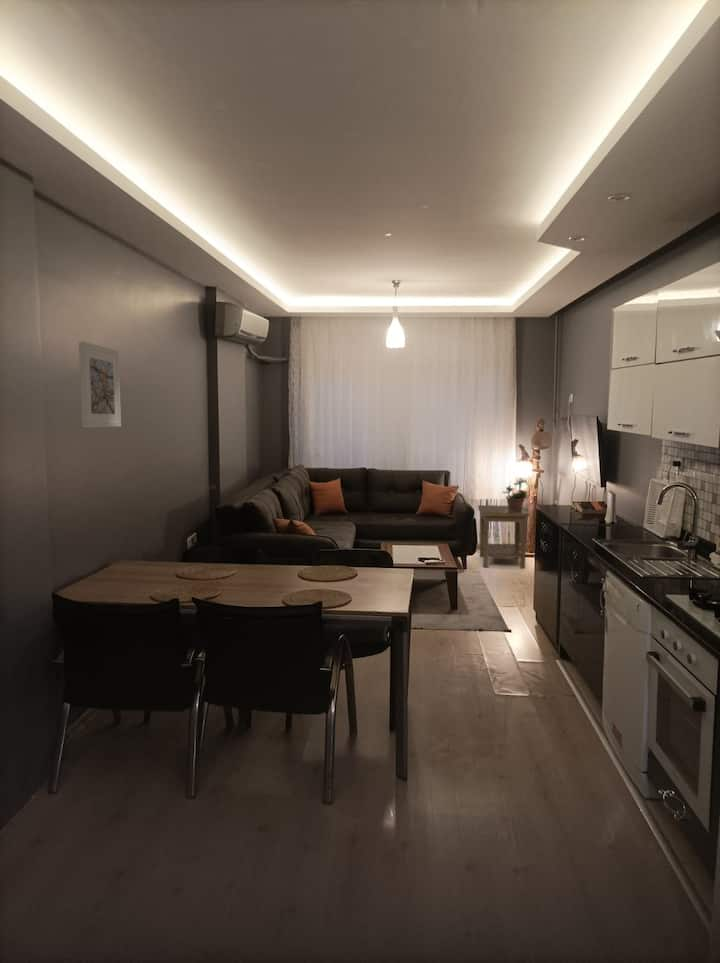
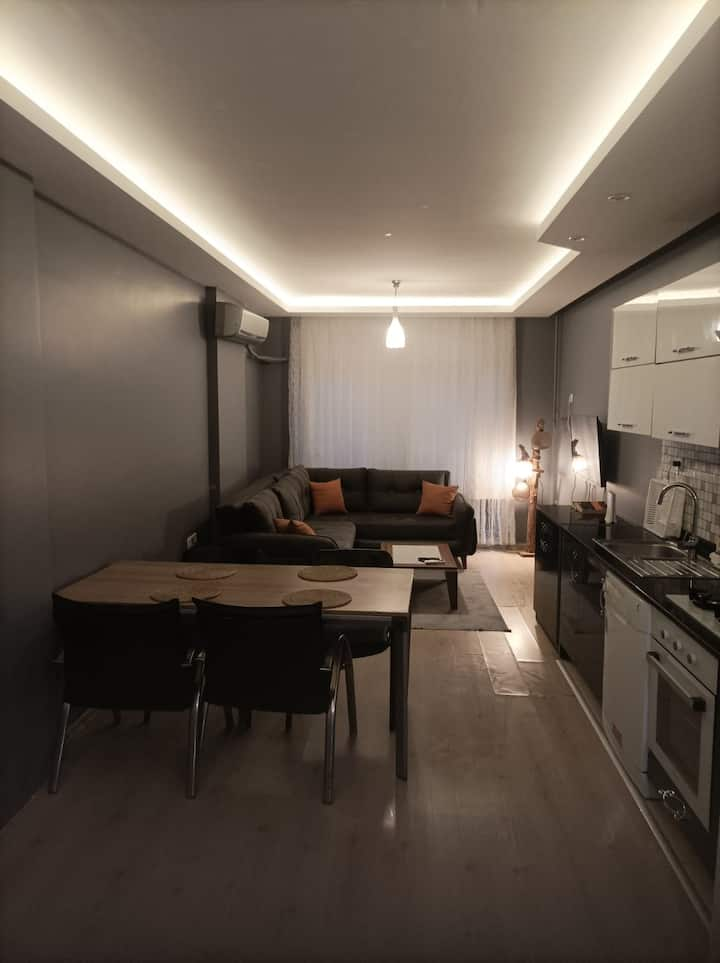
- side table [477,504,530,569]
- potted plant [502,477,529,511]
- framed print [78,341,122,429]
